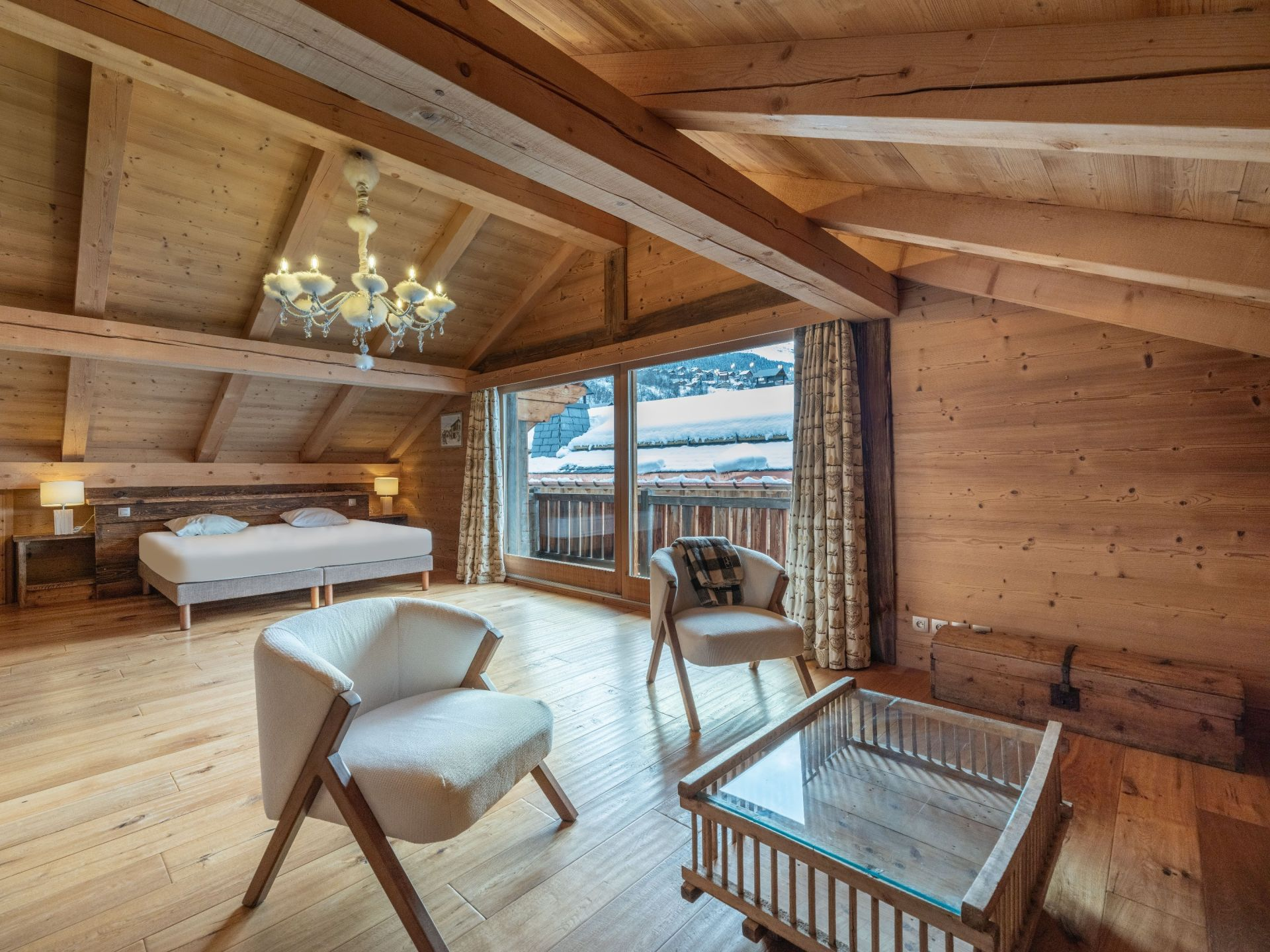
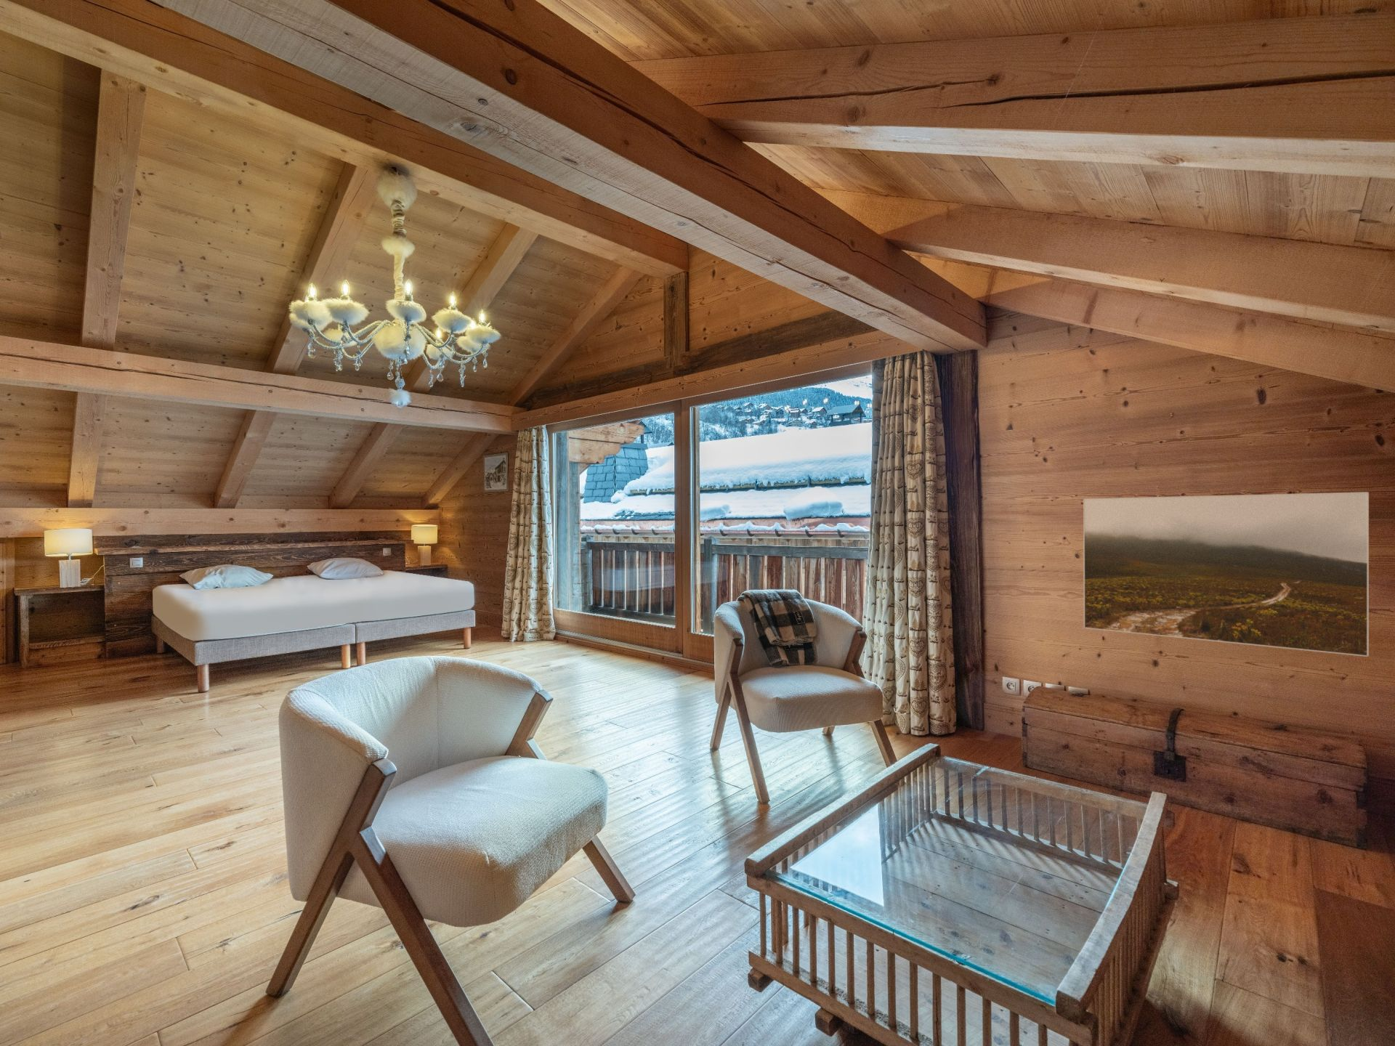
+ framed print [1083,491,1370,657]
